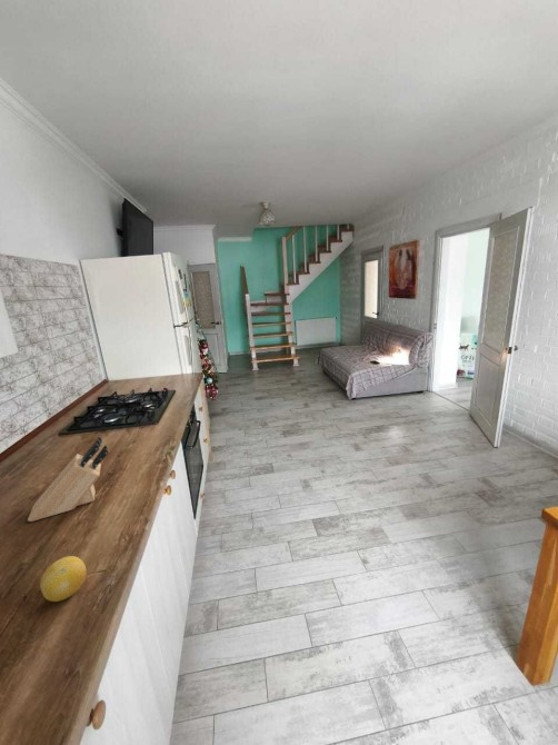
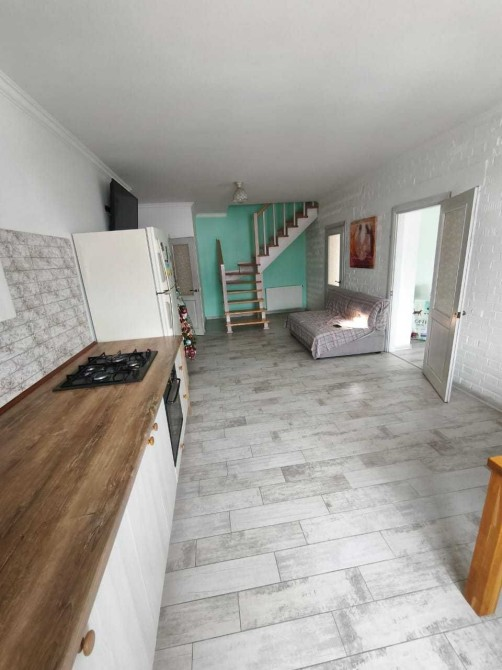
- knife block [27,435,110,523]
- fruit [39,555,88,603]
